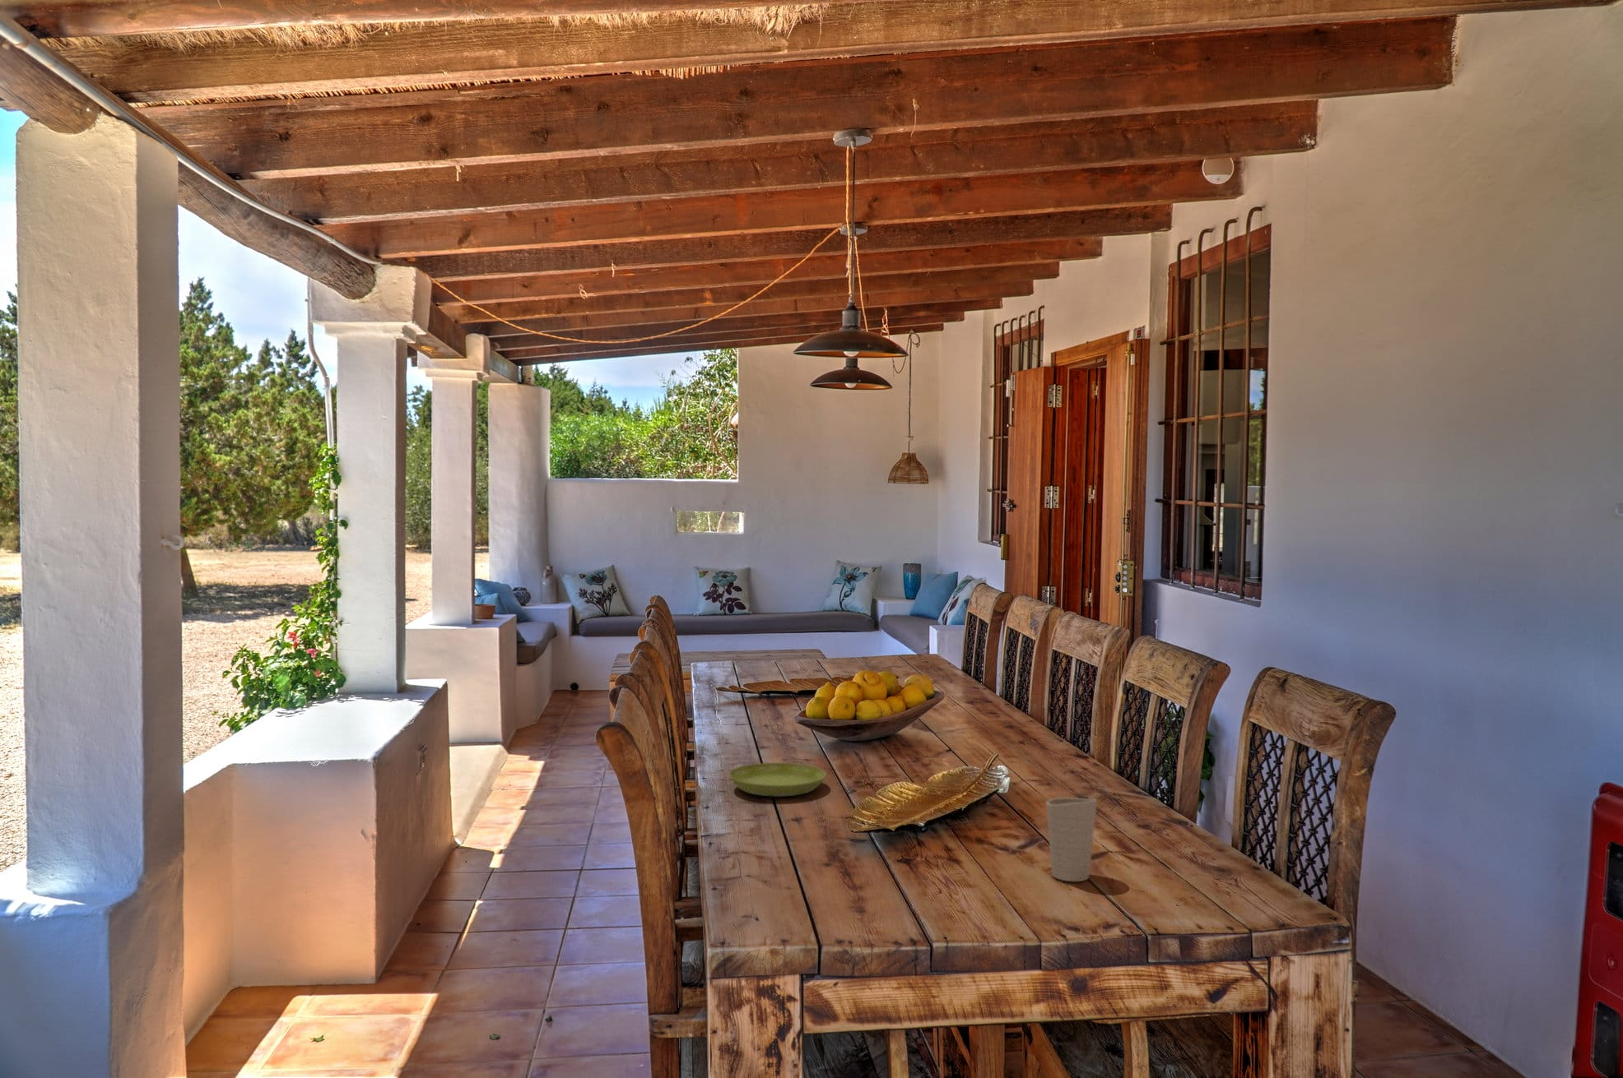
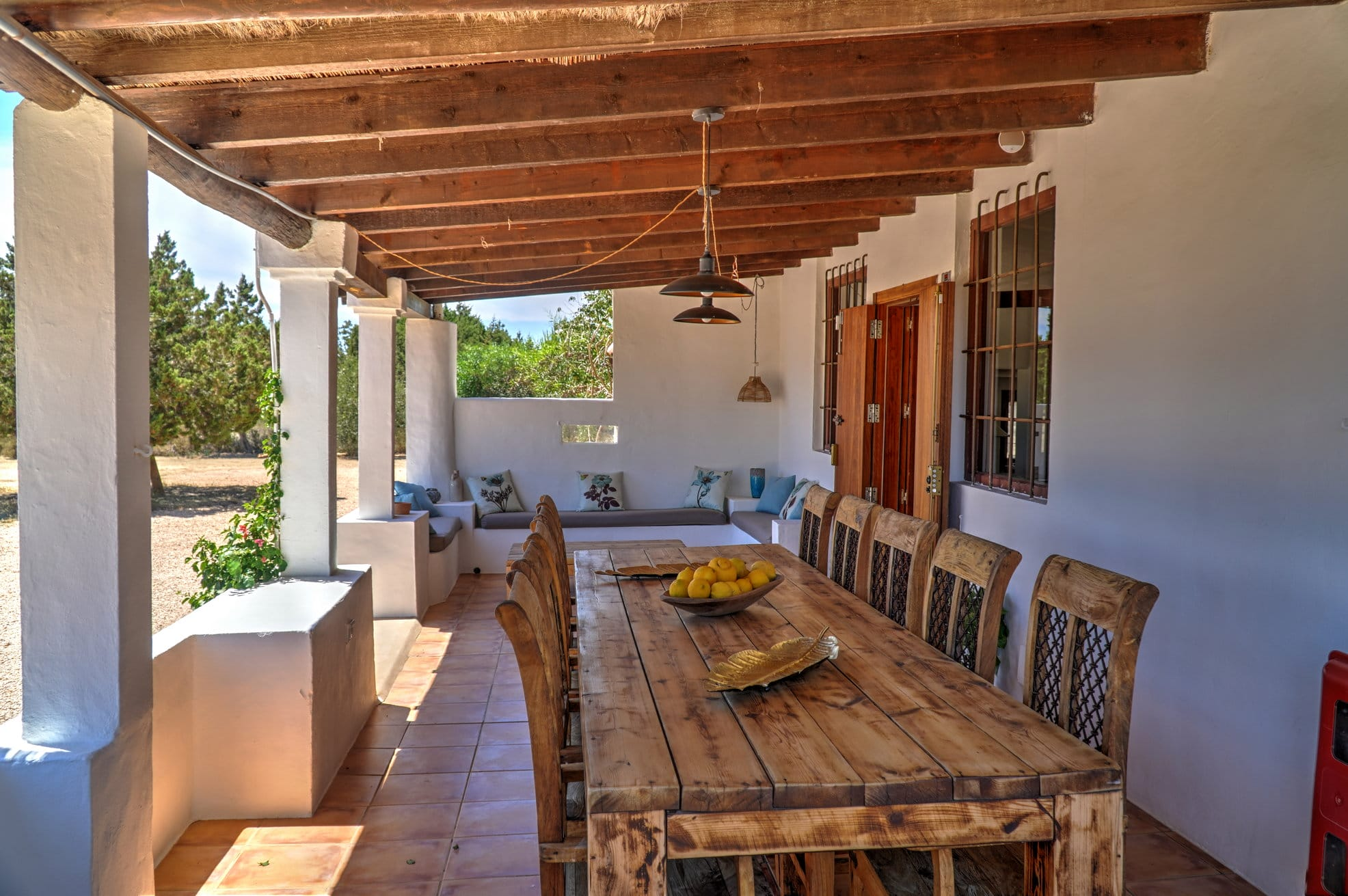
- saucer [728,763,827,798]
- cup [1045,796,1098,882]
